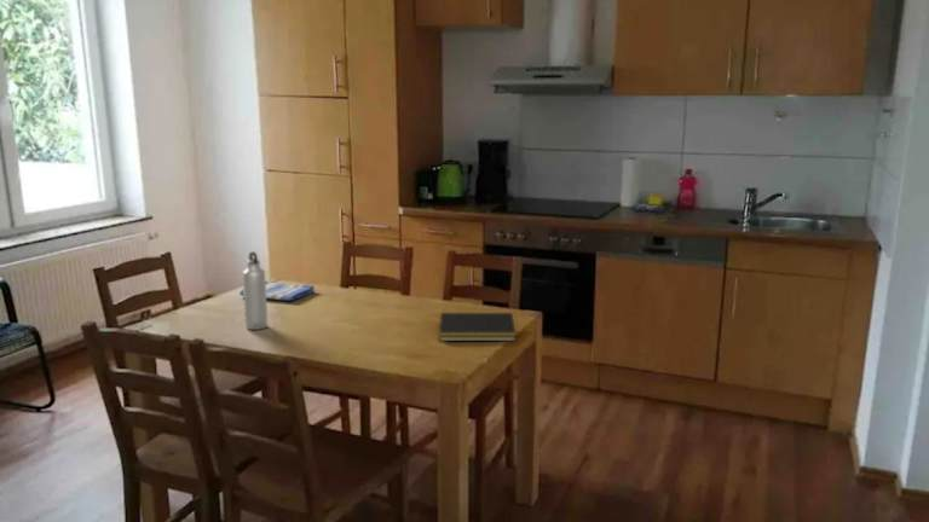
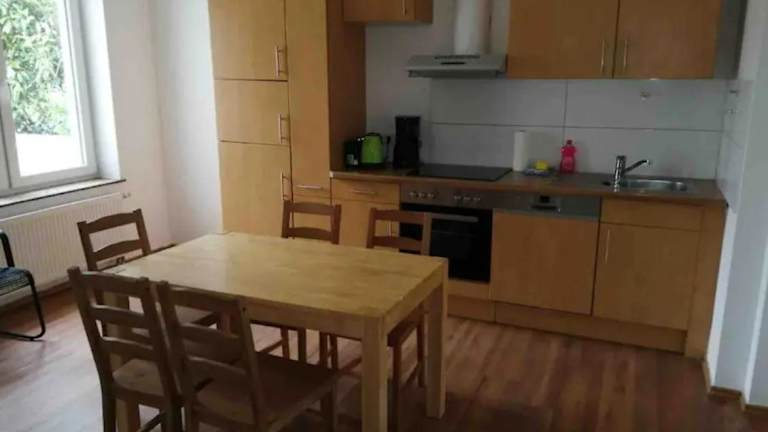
- dish towel [238,280,316,302]
- water bottle [242,250,269,331]
- notepad [438,312,517,342]
